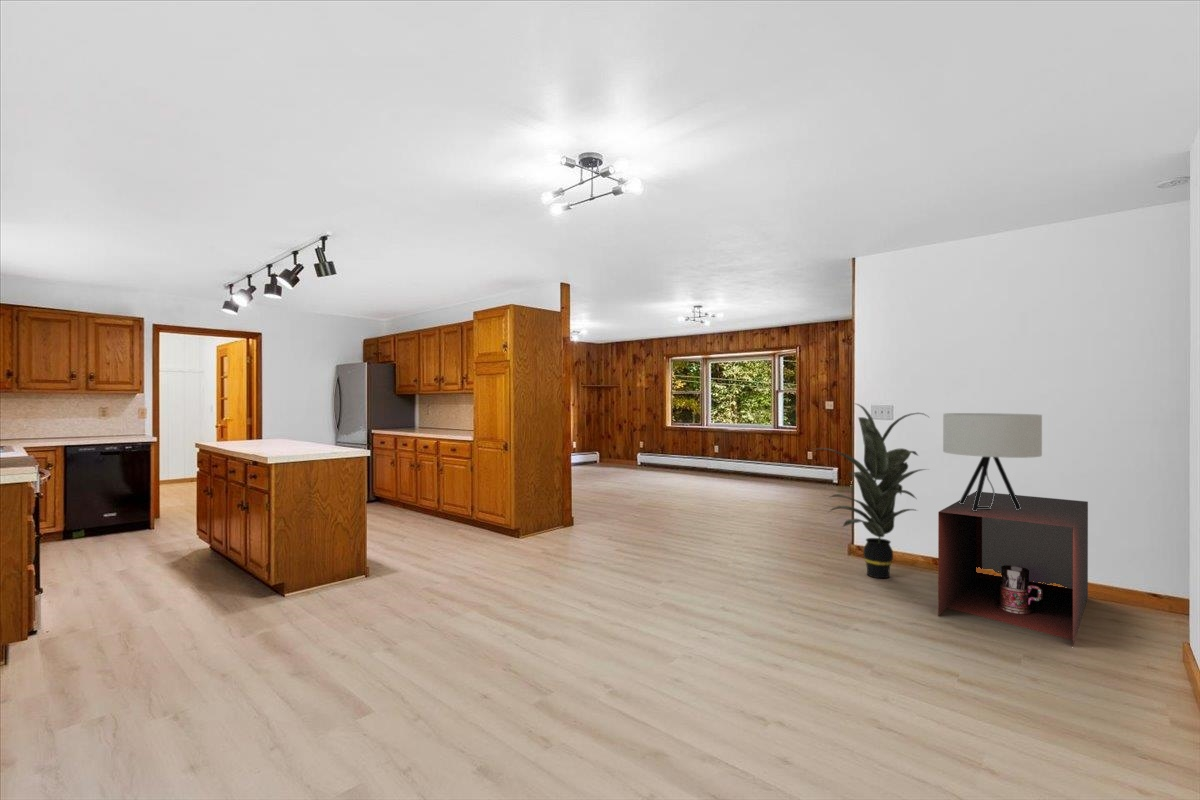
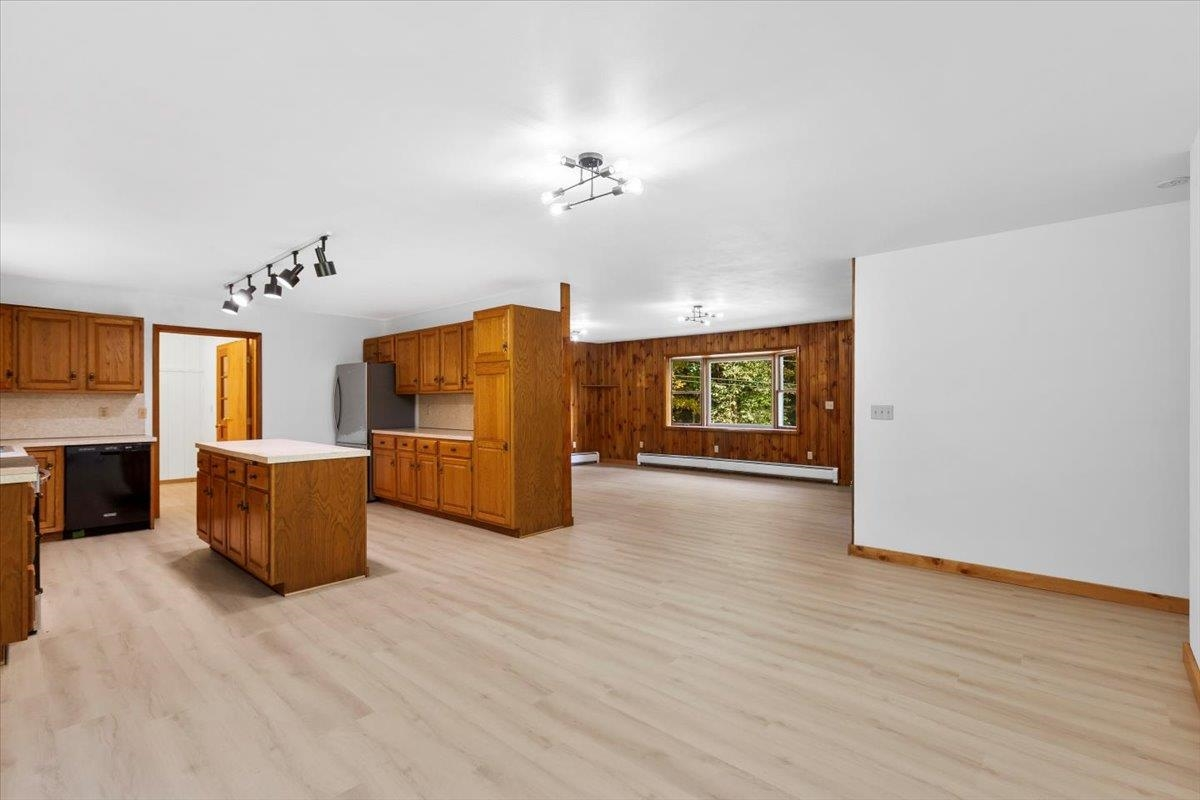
- table lamp [942,412,1043,511]
- indoor plant [812,402,929,579]
- storage cabinet [937,490,1089,646]
